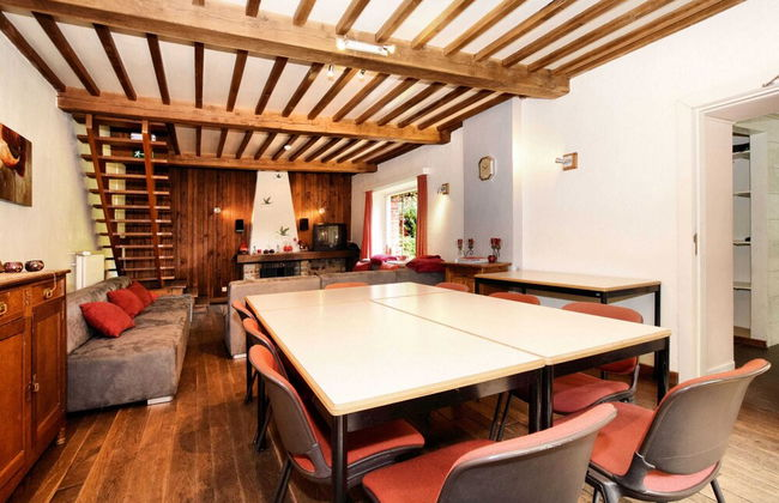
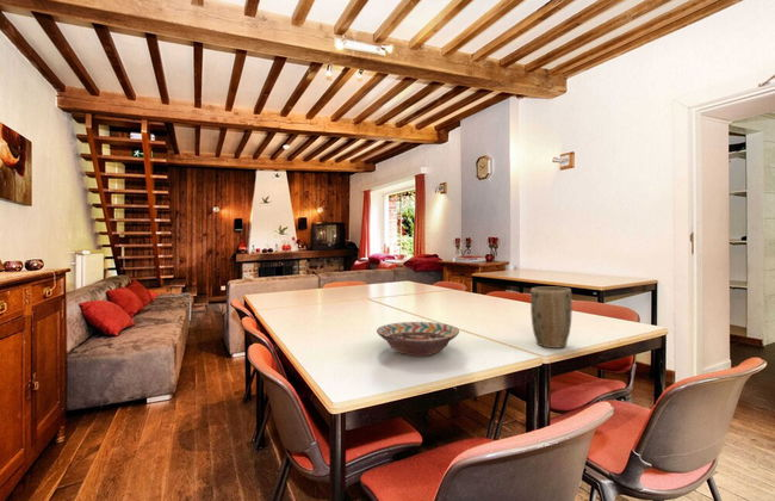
+ decorative bowl [376,321,460,357]
+ plant pot [529,286,574,350]
